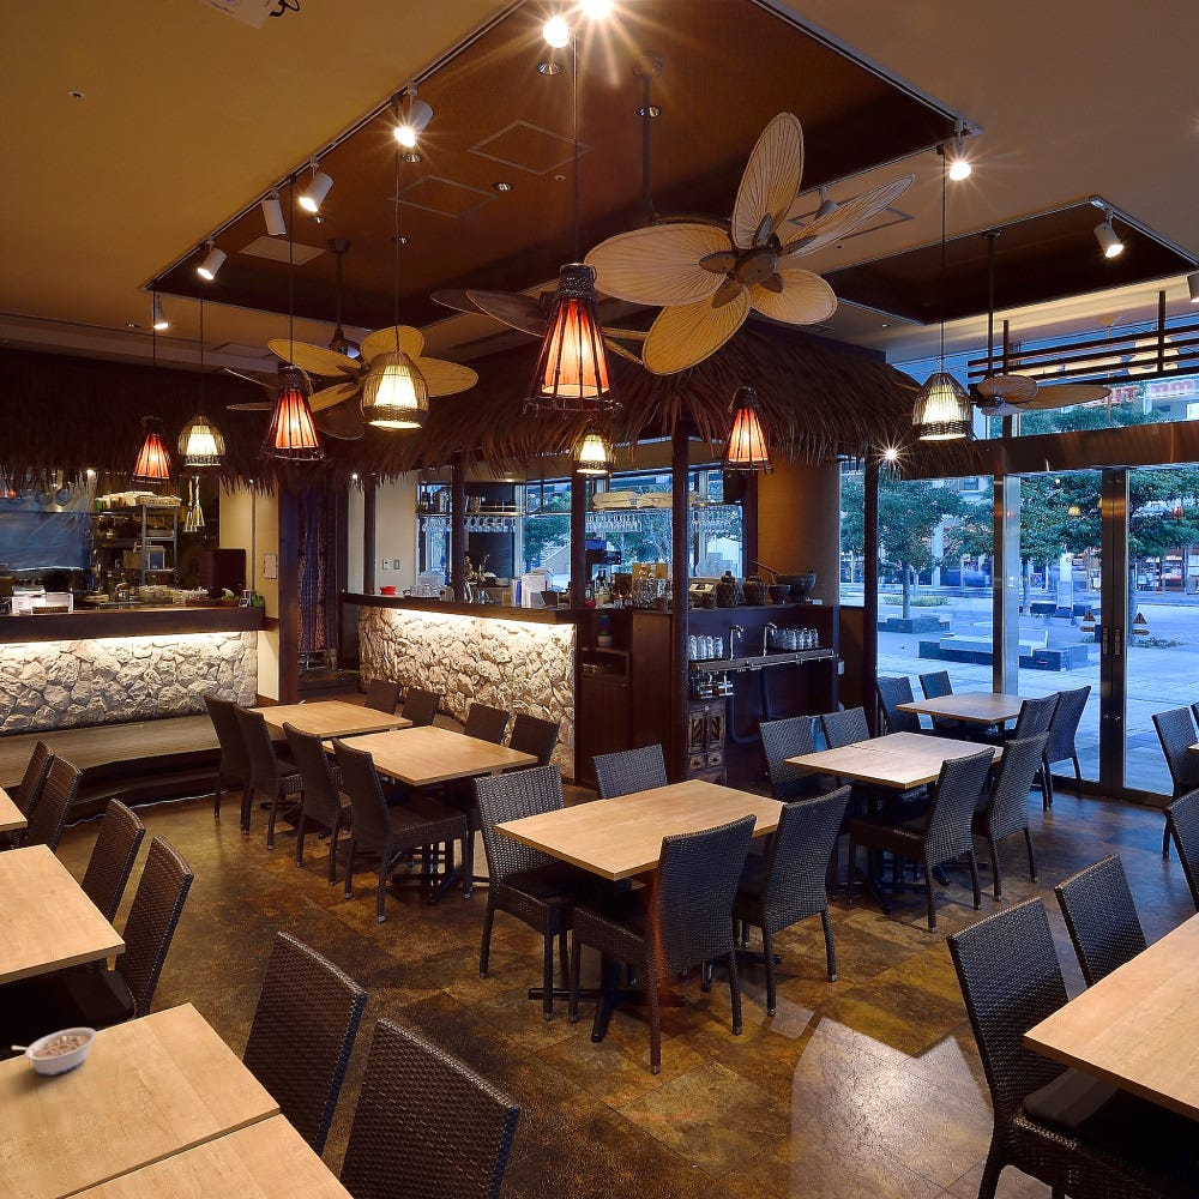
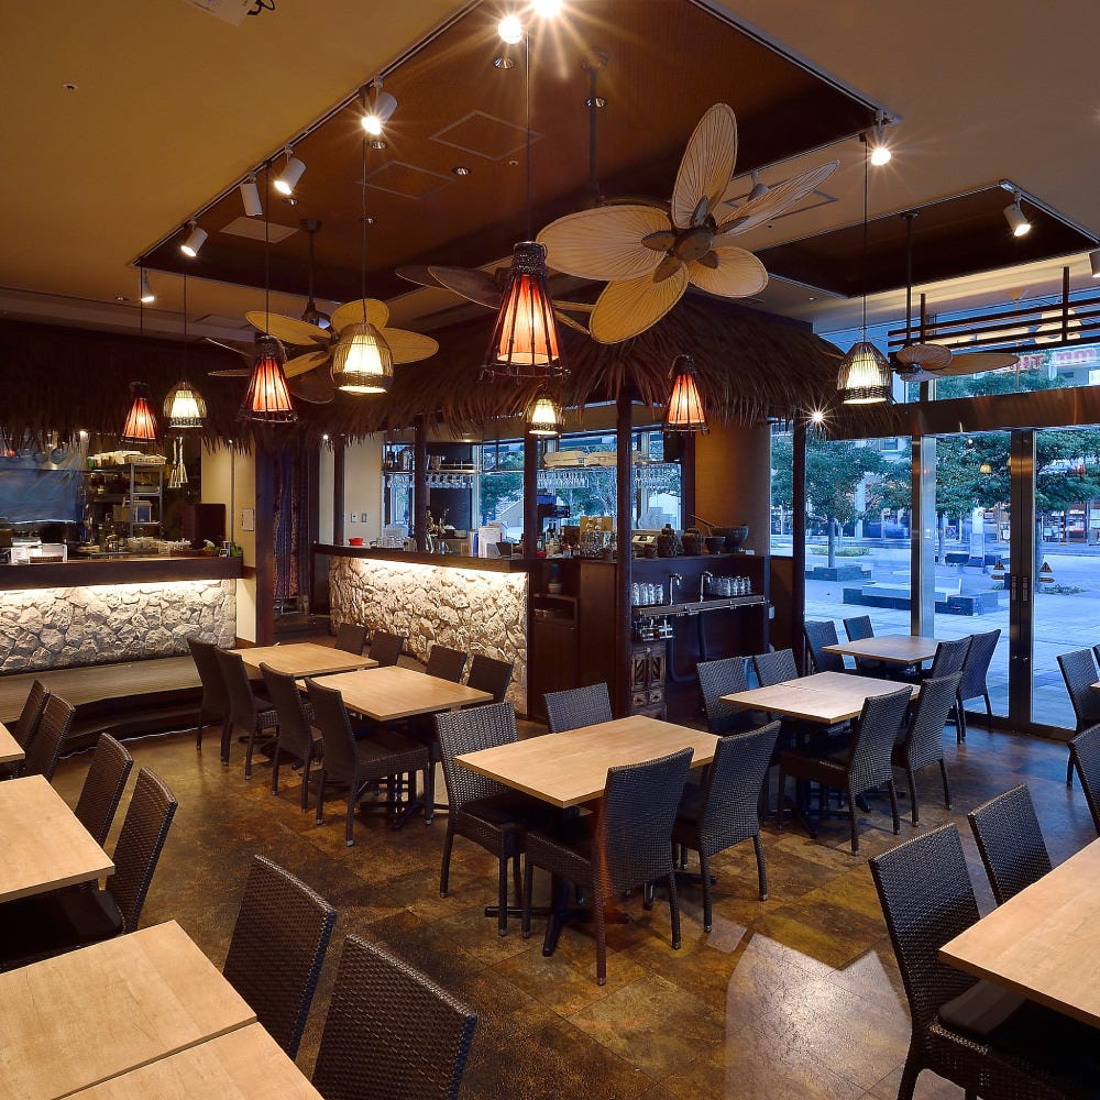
- legume [11,1026,97,1077]
